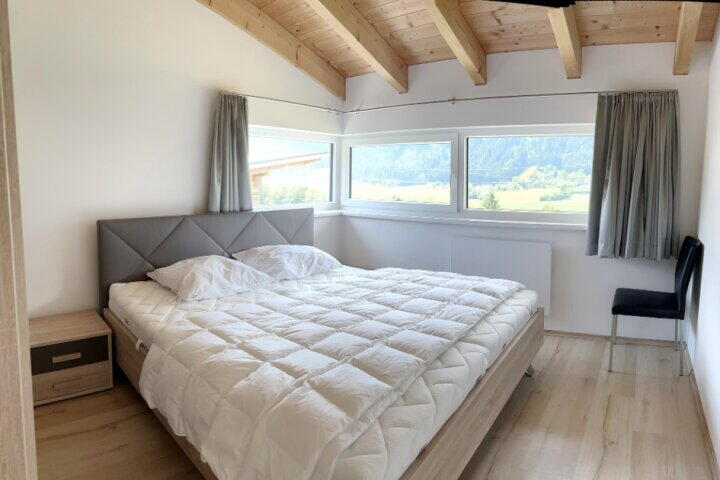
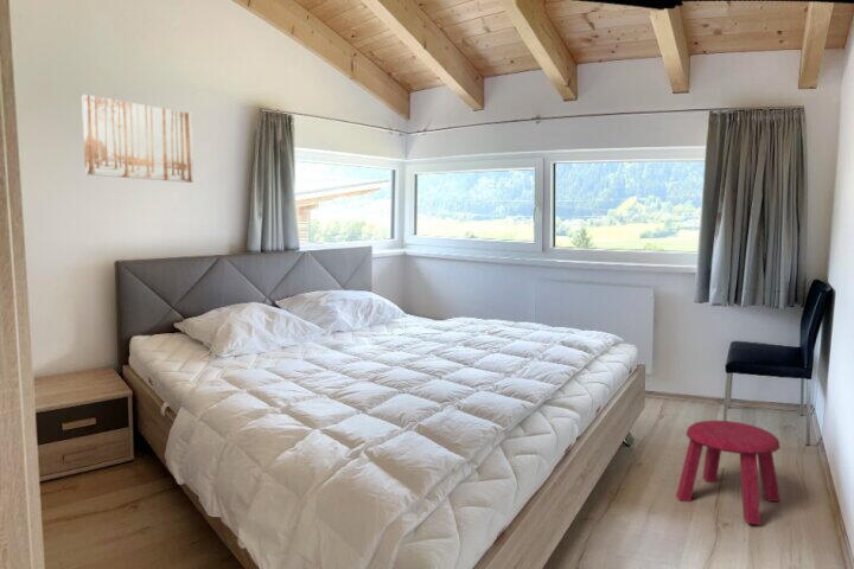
+ wall art [81,94,195,184]
+ stool [675,420,782,525]
